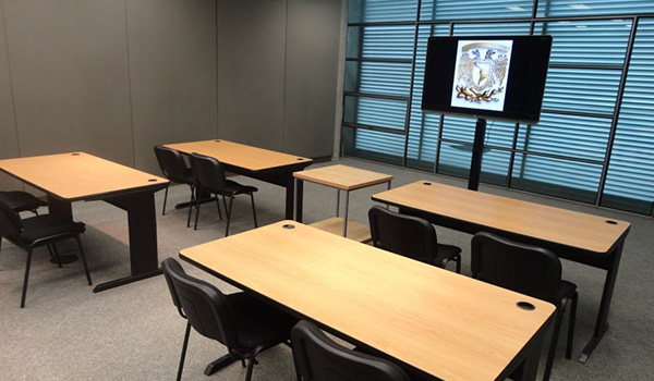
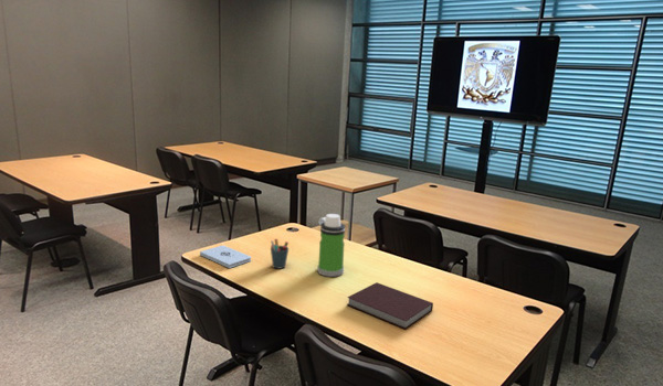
+ notebook [346,281,434,330]
+ notepad [199,245,252,269]
+ water bottle [316,213,346,278]
+ pen holder [270,238,290,270]
